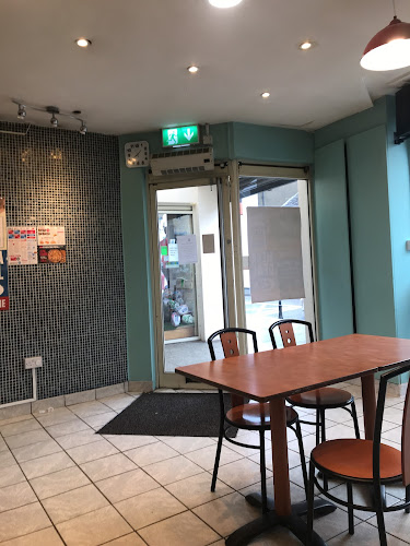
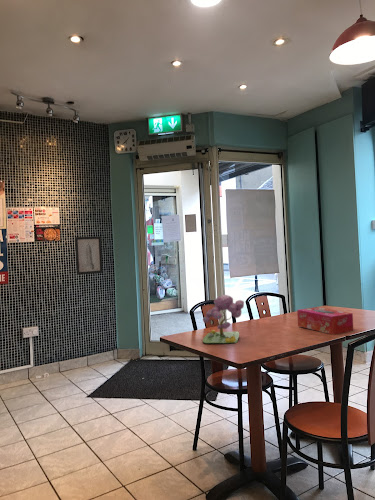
+ wall art [74,236,104,276]
+ tissue box [296,306,354,336]
+ plant [202,294,245,344]
